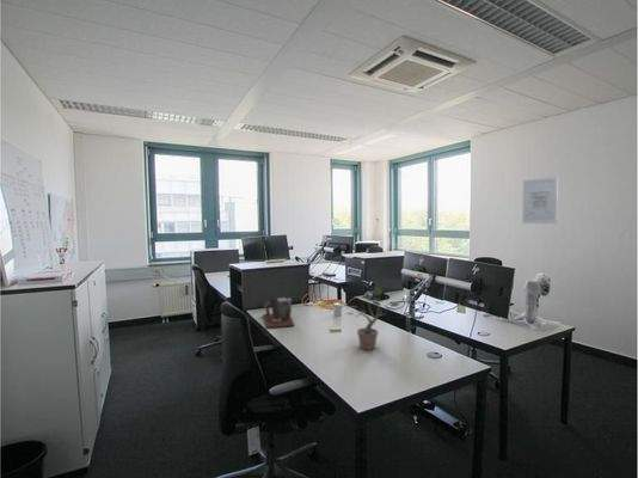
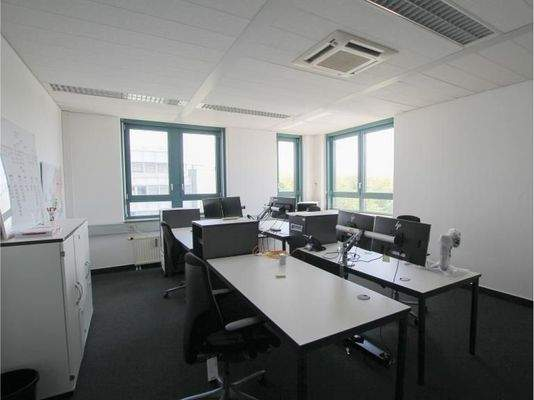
- desk organizer [262,294,295,330]
- potted plant [344,283,400,350]
- wall art [521,176,559,225]
